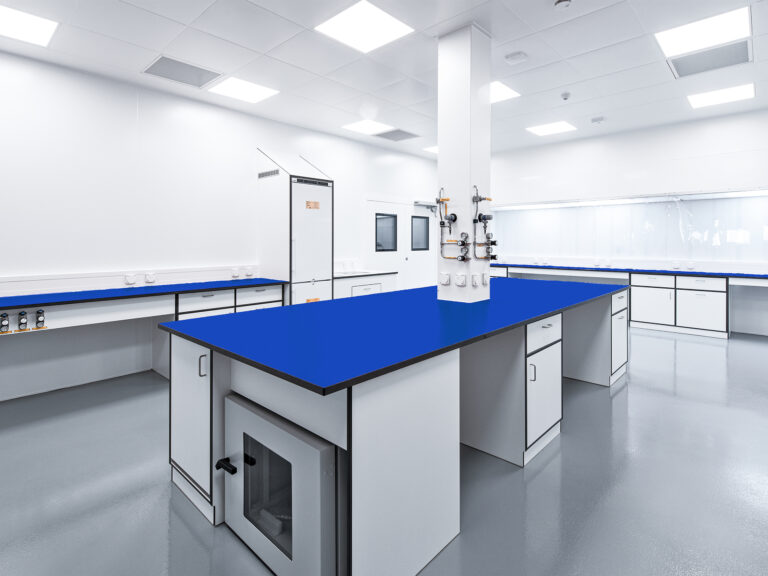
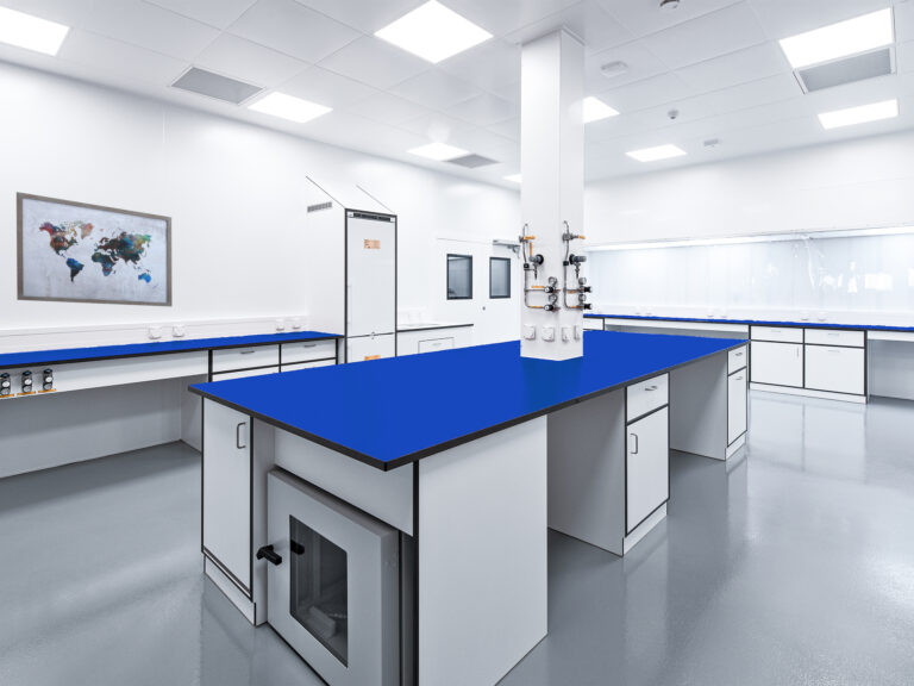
+ wall art [15,191,174,307]
